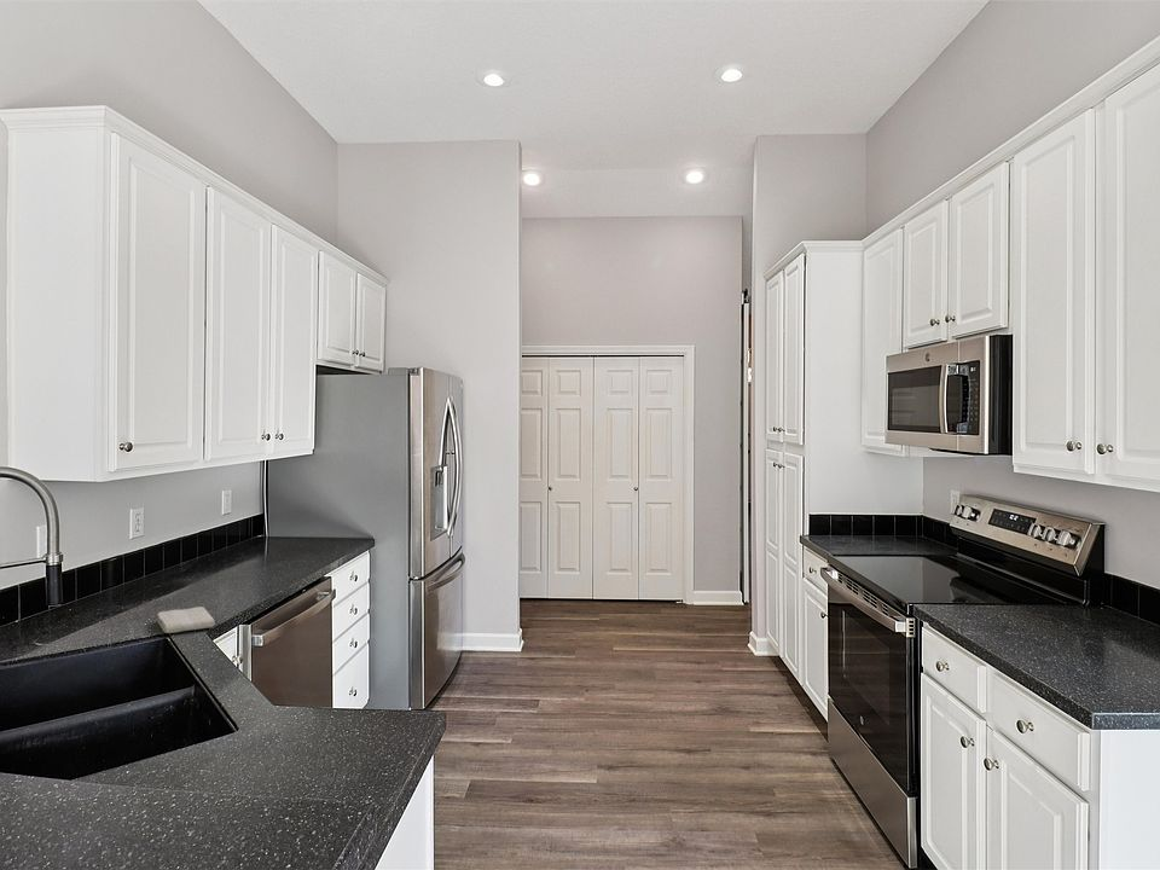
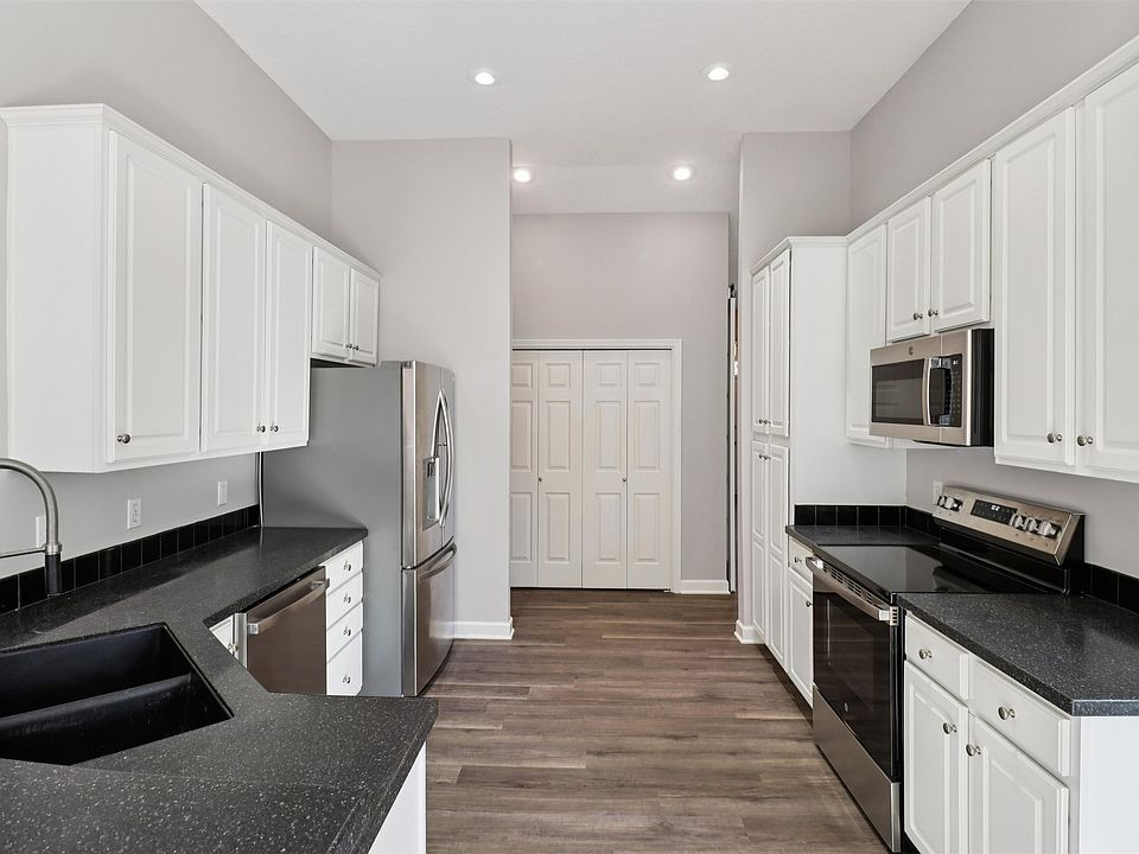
- washcloth [157,605,216,634]
